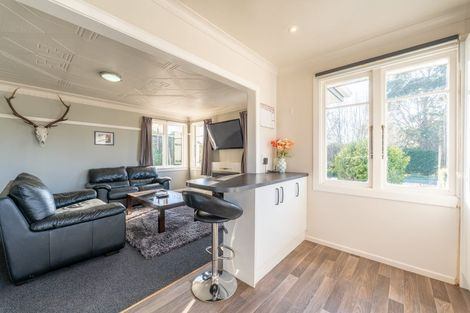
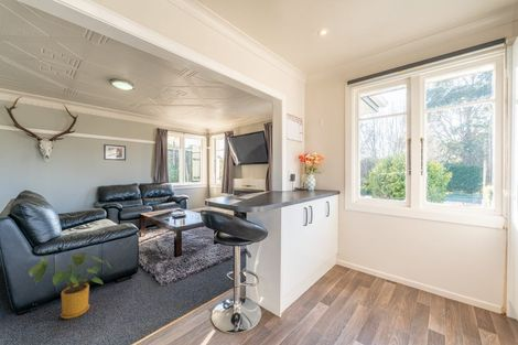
+ house plant [28,251,111,320]
